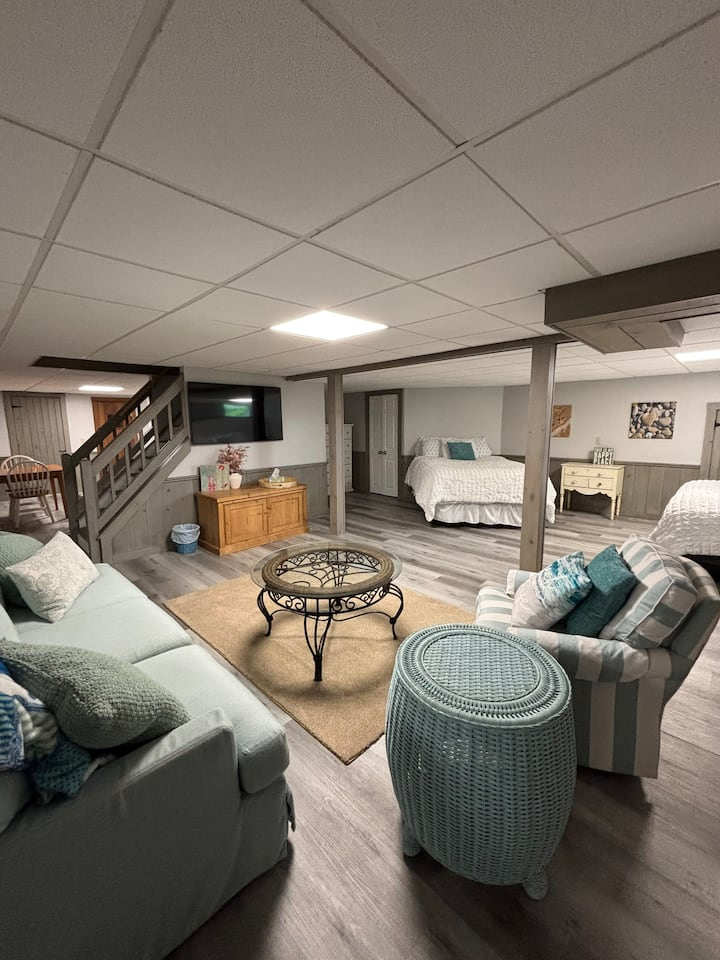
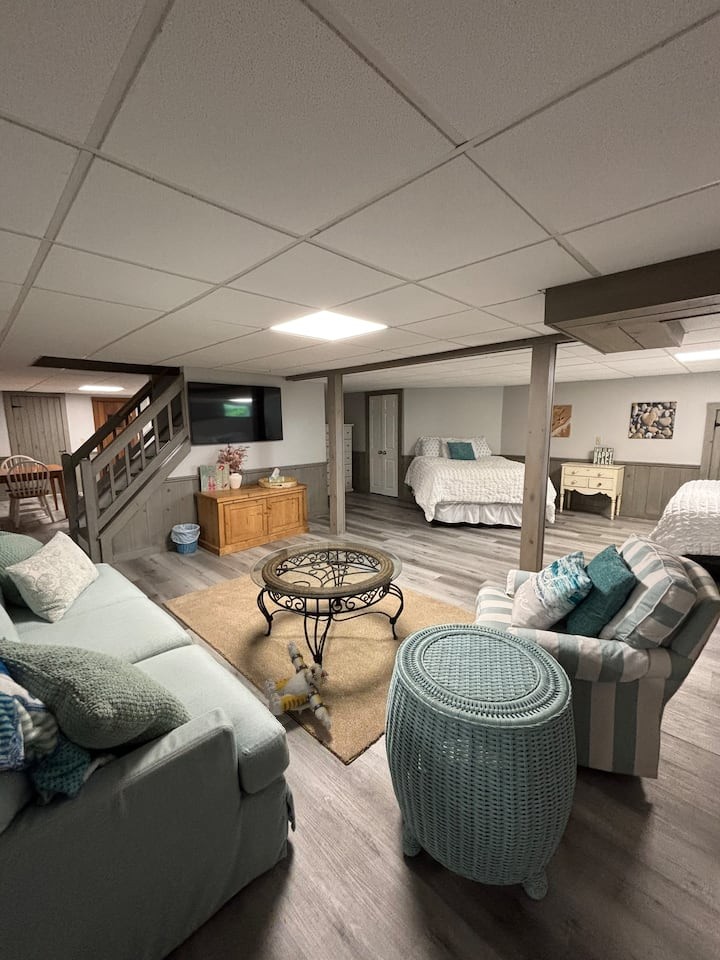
+ plush toy [263,639,333,731]
